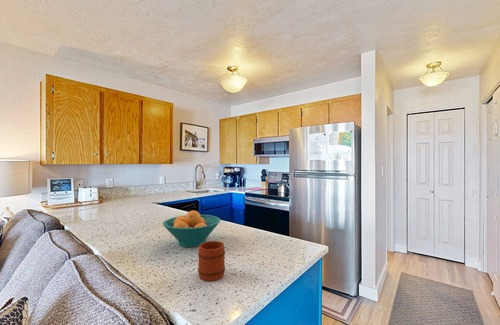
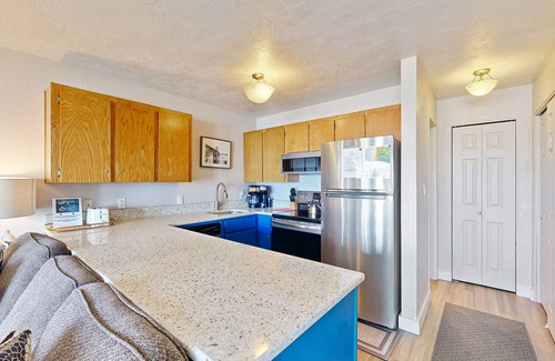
- mug [197,240,226,282]
- fruit bowl [162,210,221,248]
